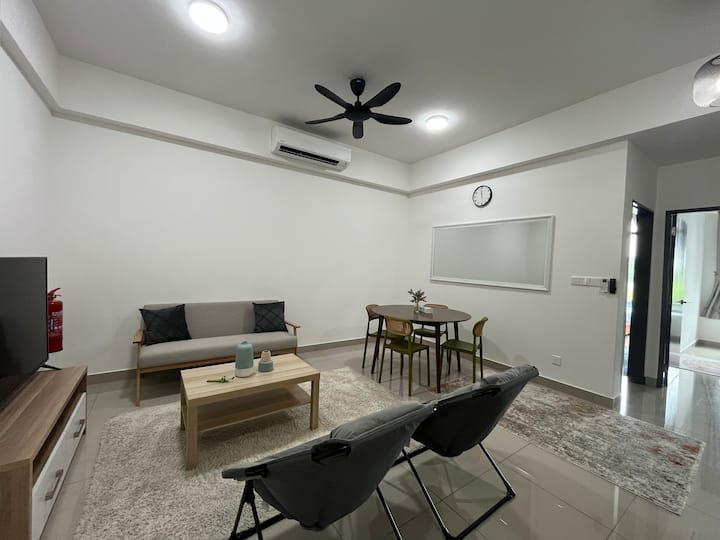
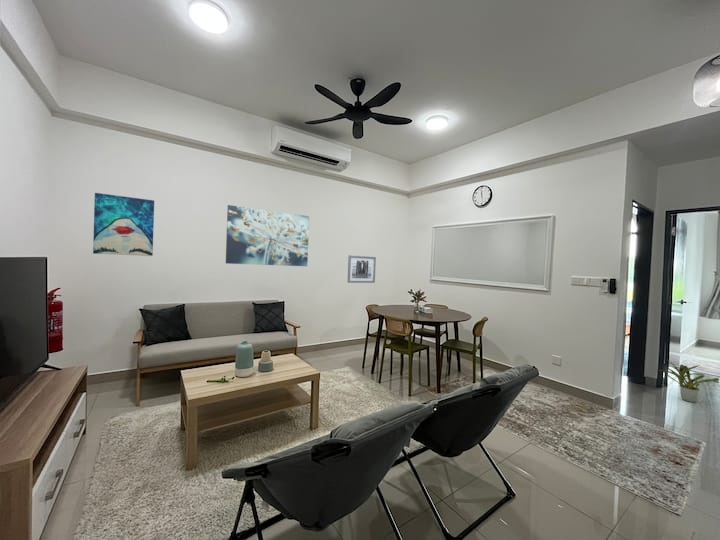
+ wall art [92,192,155,257]
+ potted plant [655,359,720,403]
+ wall art [225,204,310,267]
+ wall art [347,254,377,284]
